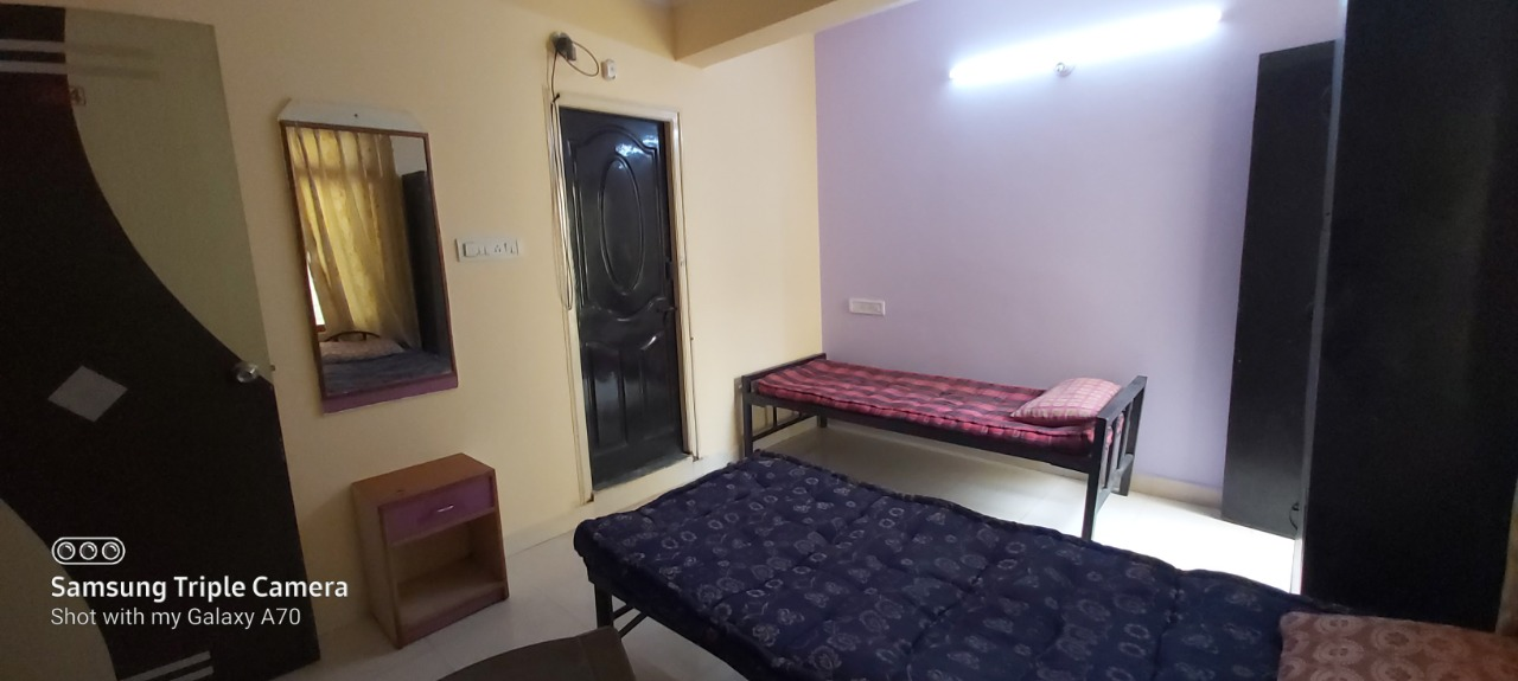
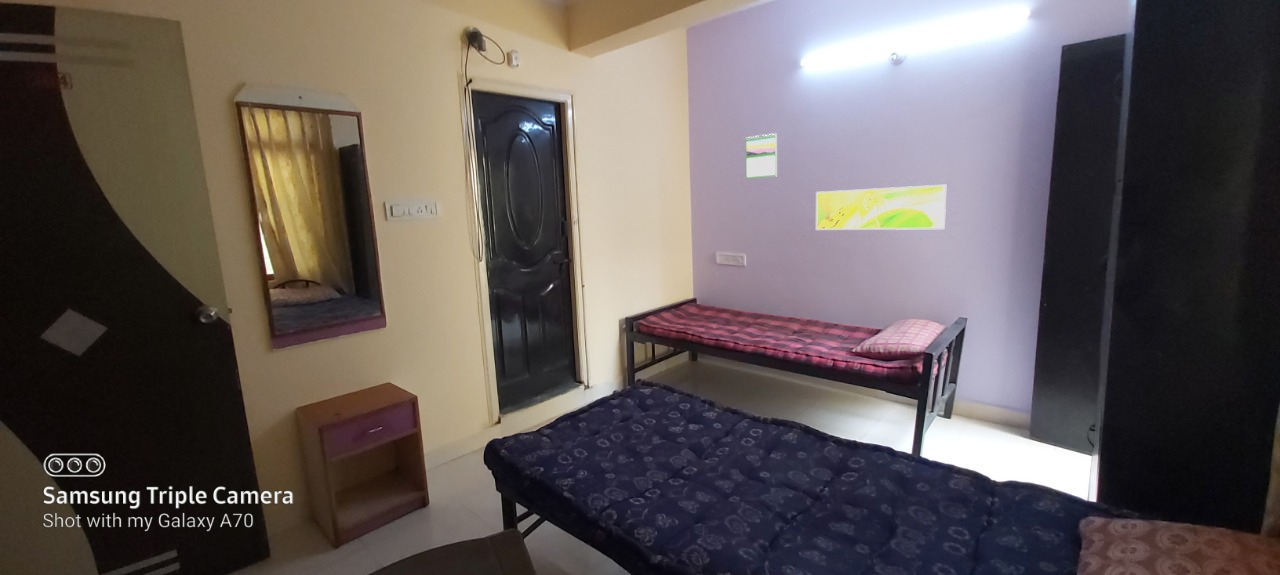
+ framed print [815,184,947,231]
+ calendar [744,132,778,180]
